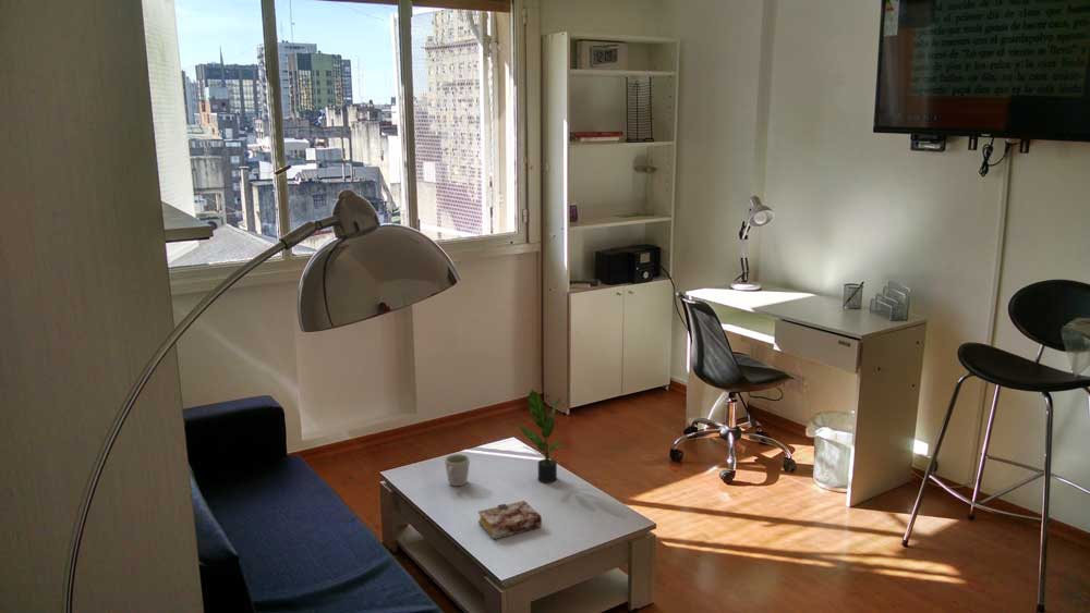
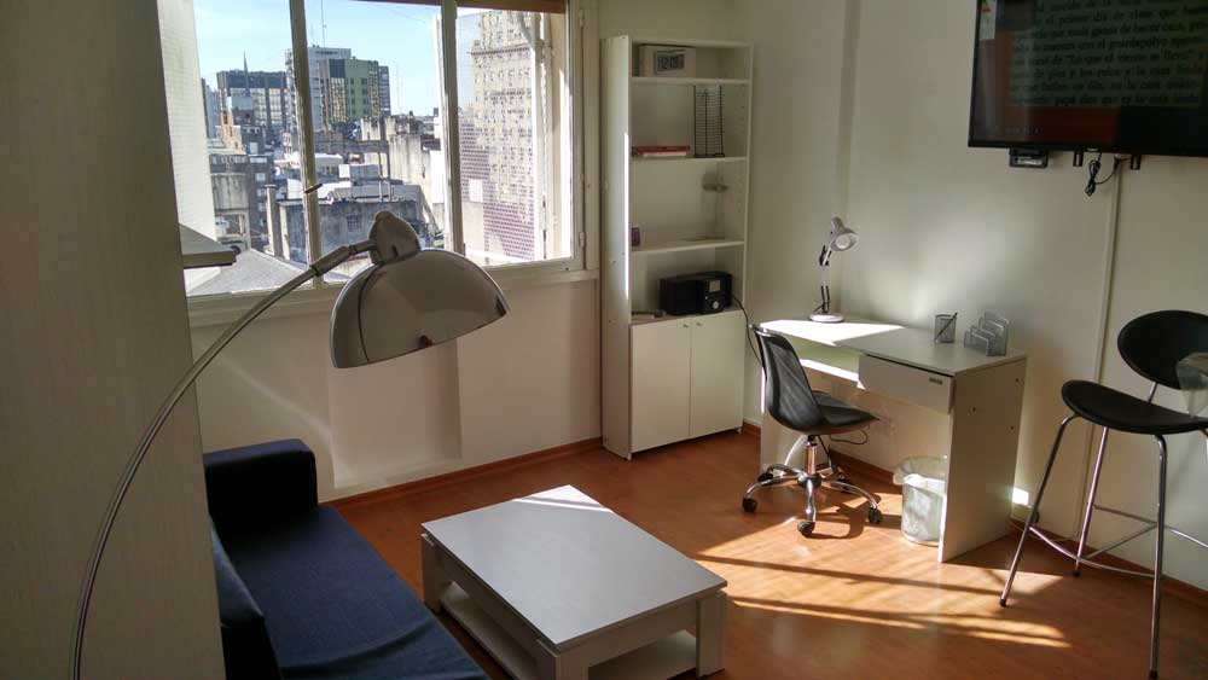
- book [477,500,543,540]
- mug [444,453,471,487]
- potted plant [518,389,568,483]
